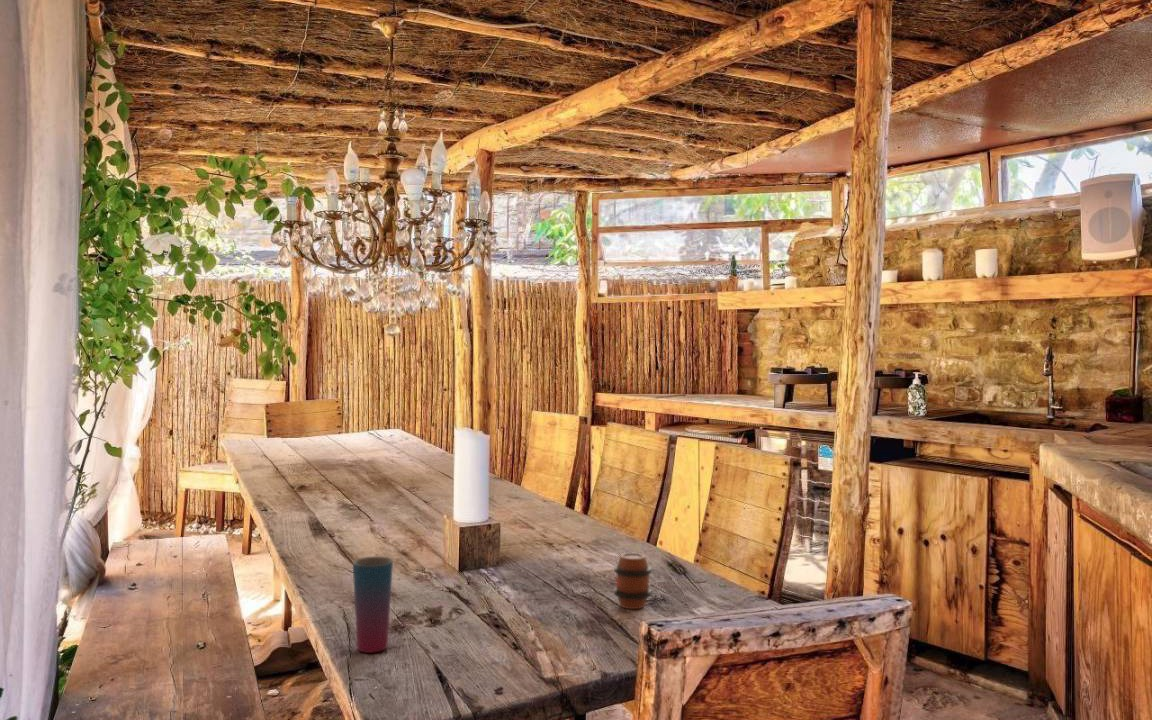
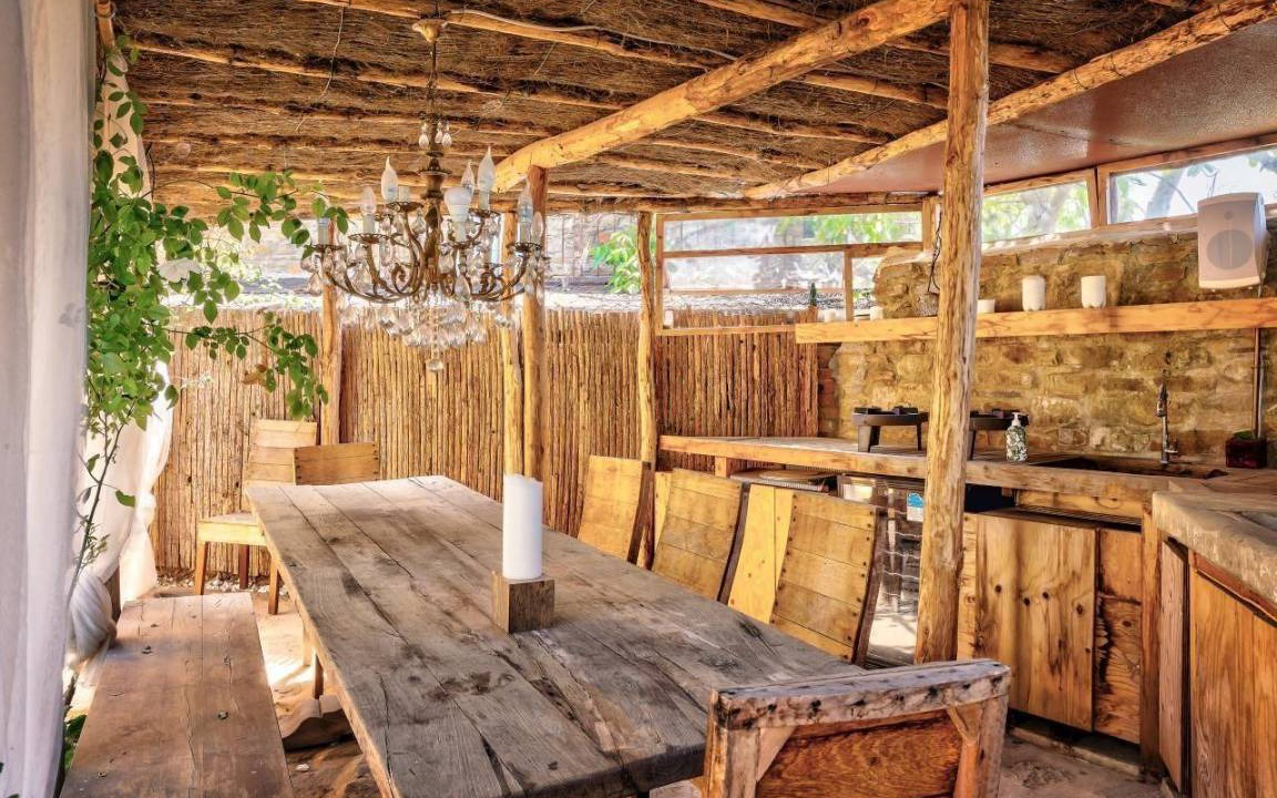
- cup [352,555,394,654]
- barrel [613,552,653,610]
